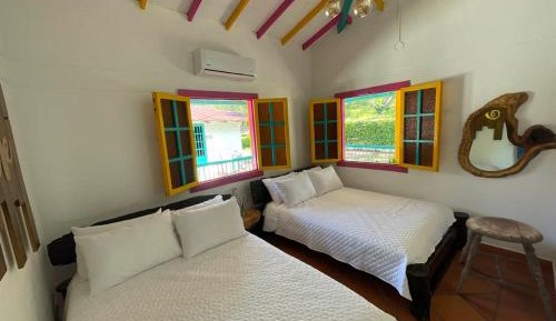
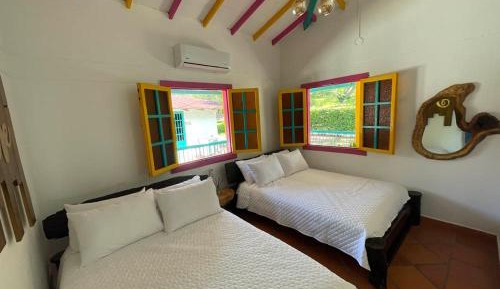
- stool [455,215,556,321]
